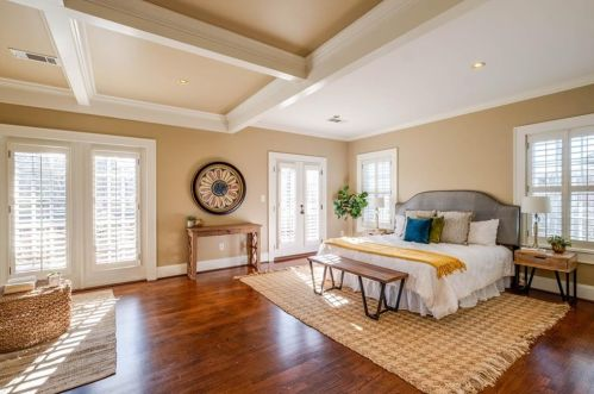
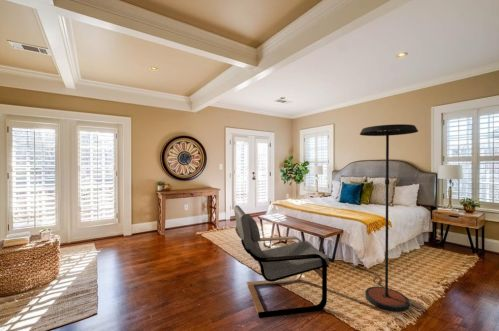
+ armchair [233,204,330,319]
+ floor lamp [350,123,419,313]
